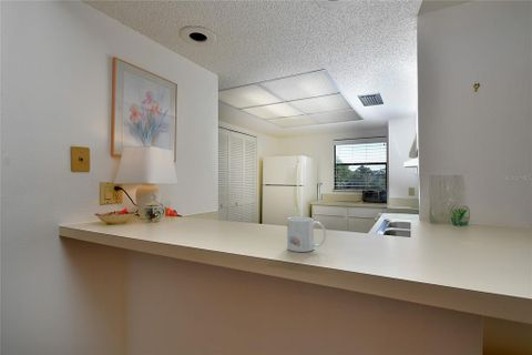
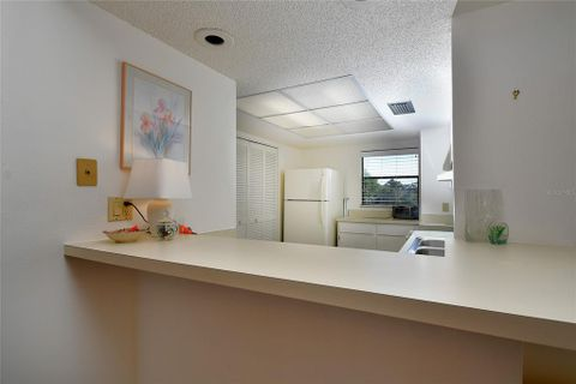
- mug [286,216,327,253]
